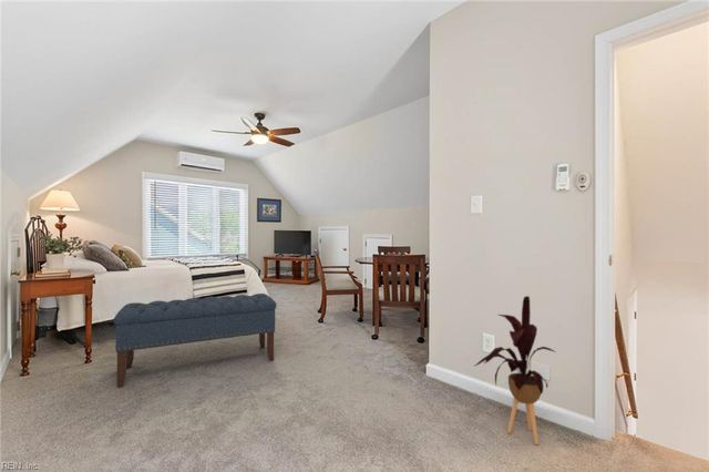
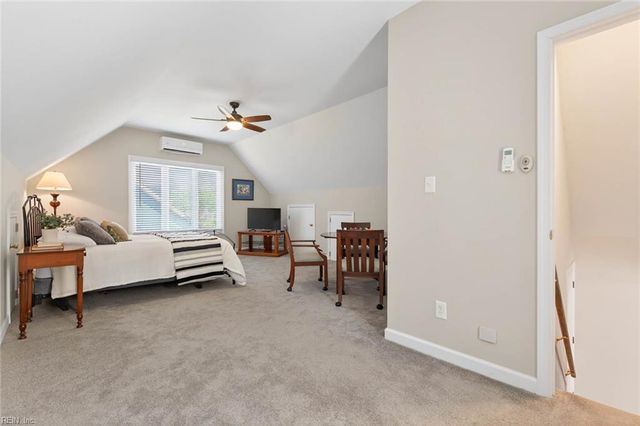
- house plant [472,295,556,445]
- bench [113,293,278,388]
